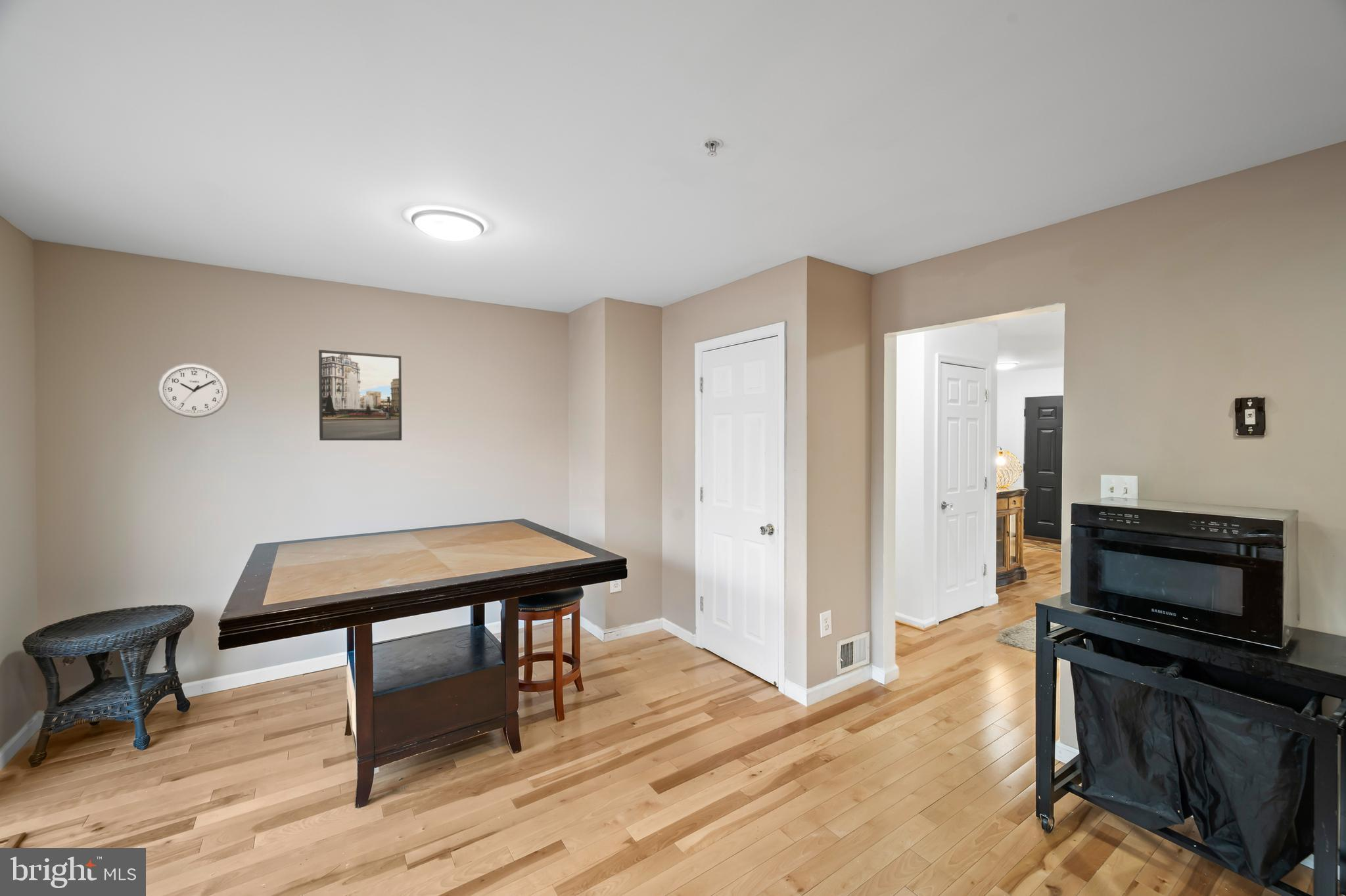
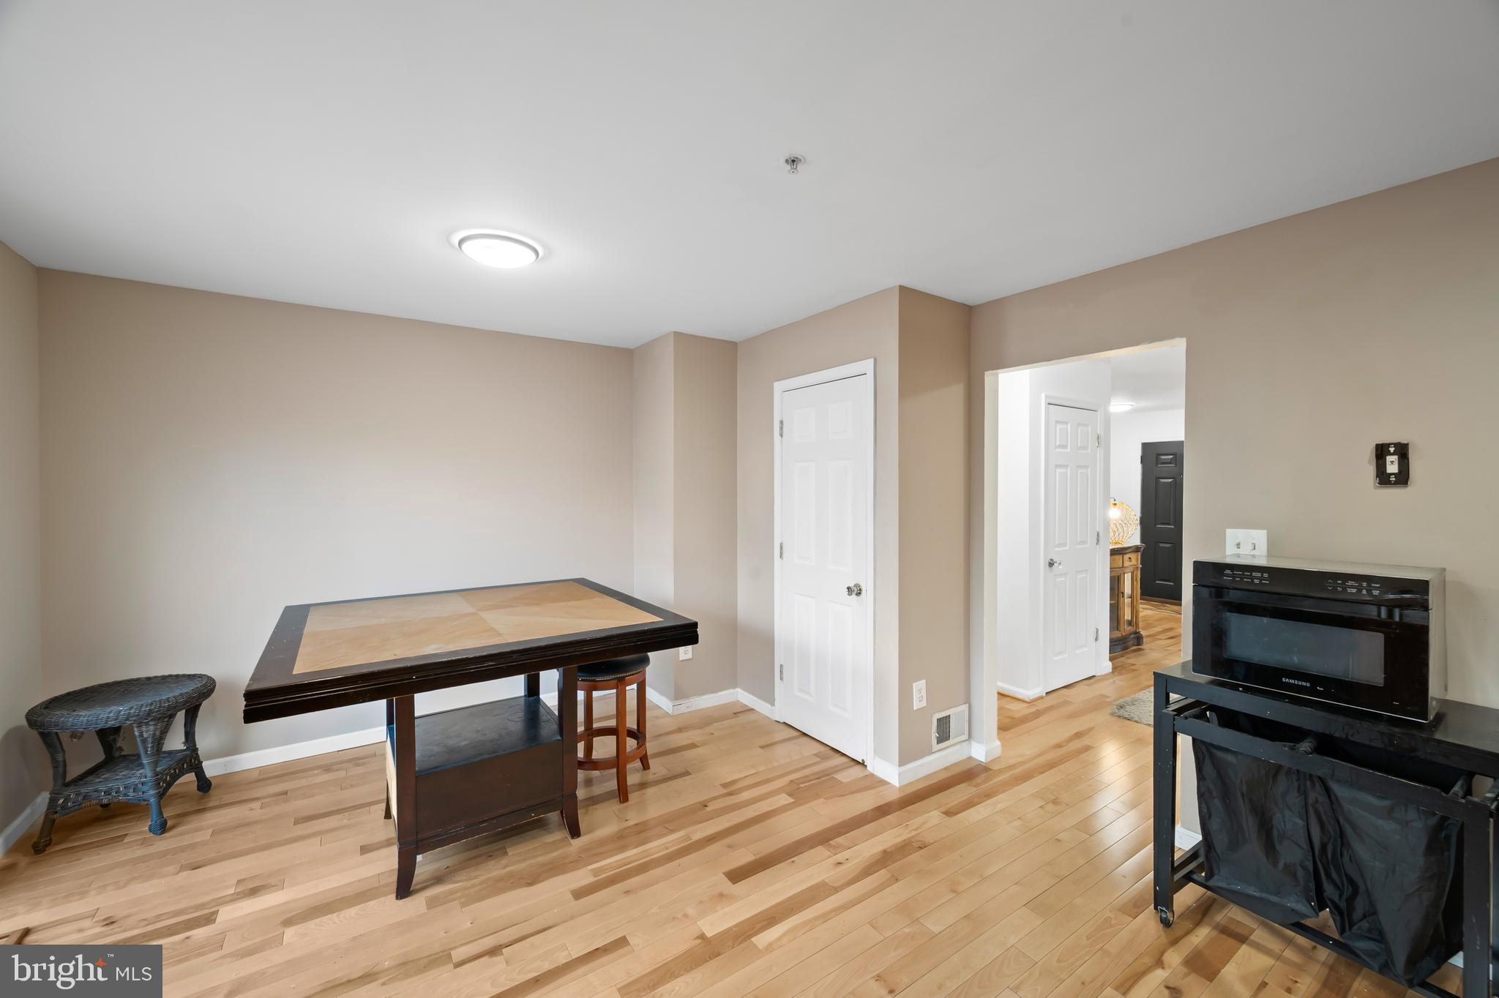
- wall clock [156,363,230,418]
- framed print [318,349,402,441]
